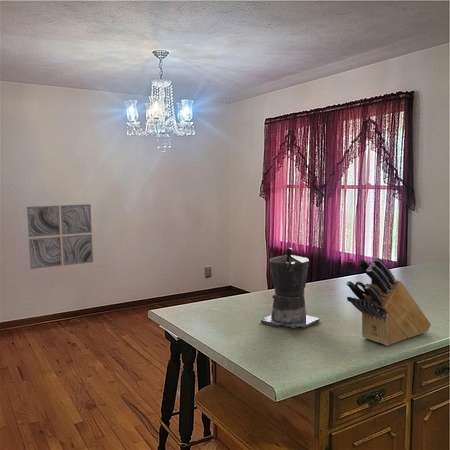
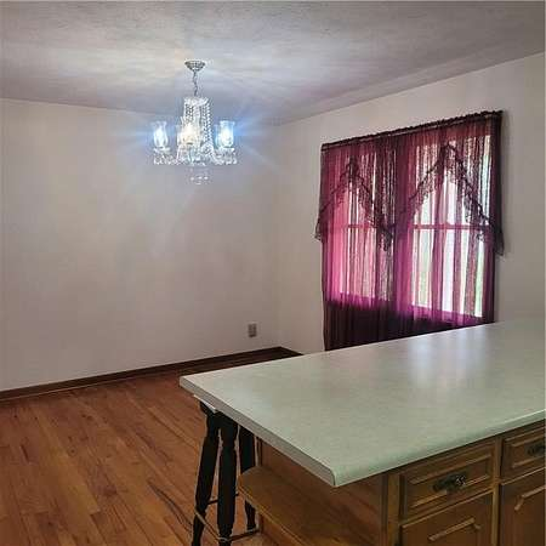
- knife block [345,256,432,346]
- wall art [26,203,94,270]
- coffee maker [260,247,321,329]
